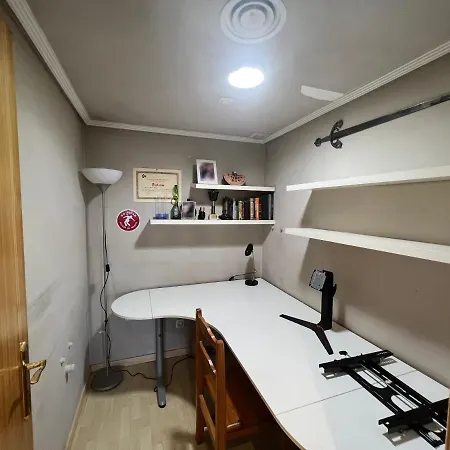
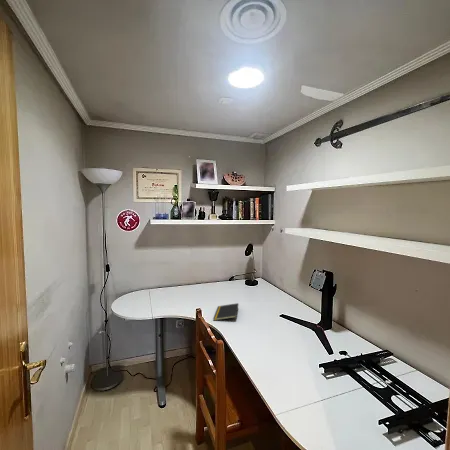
+ notepad [212,302,240,321]
